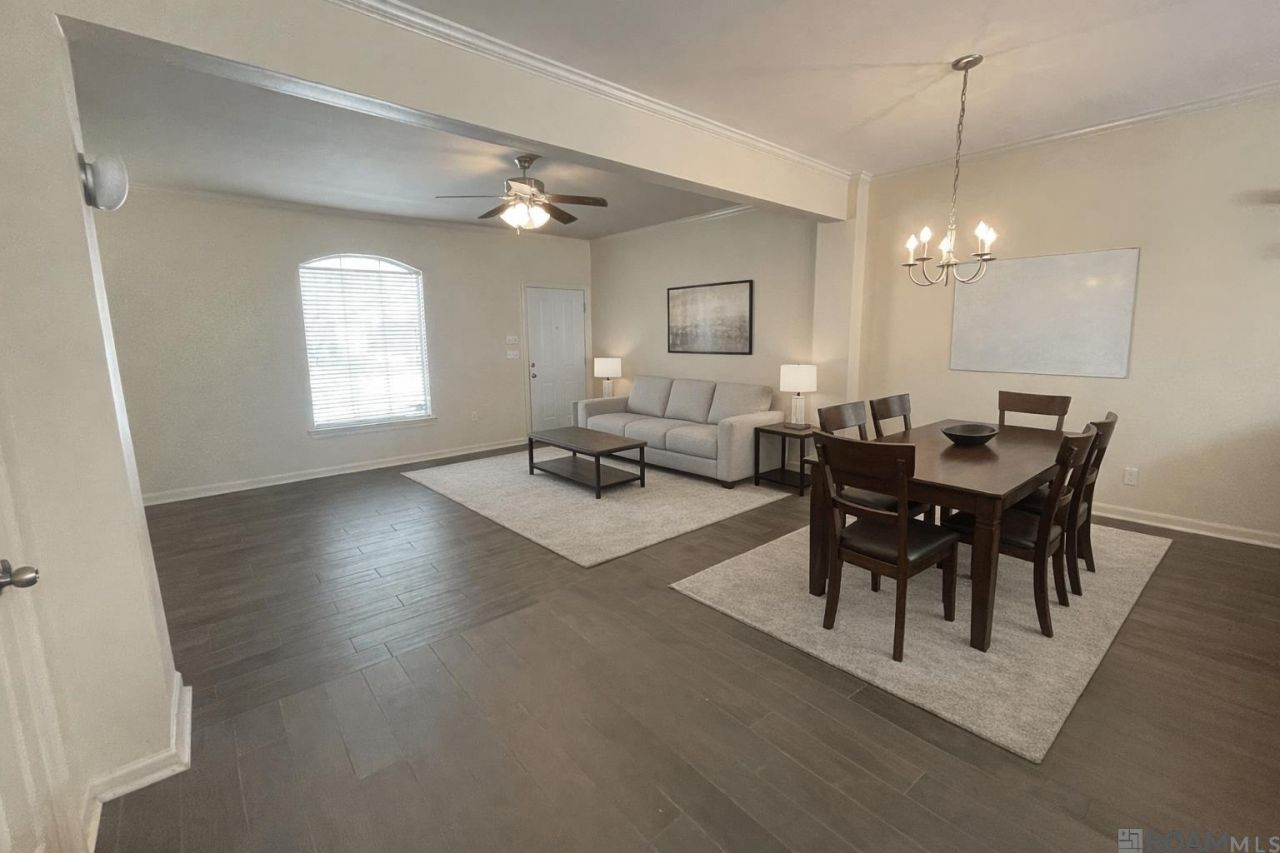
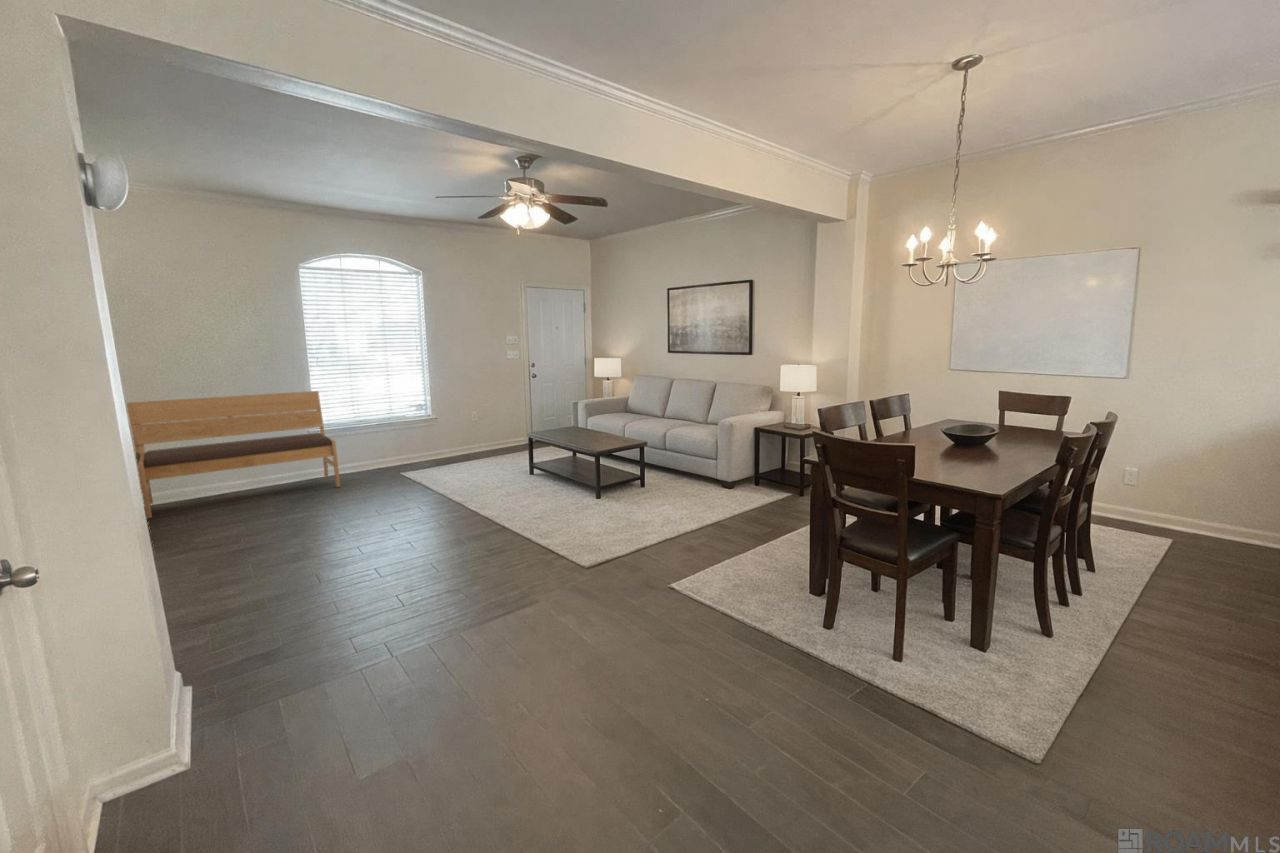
+ bench [126,390,341,519]
